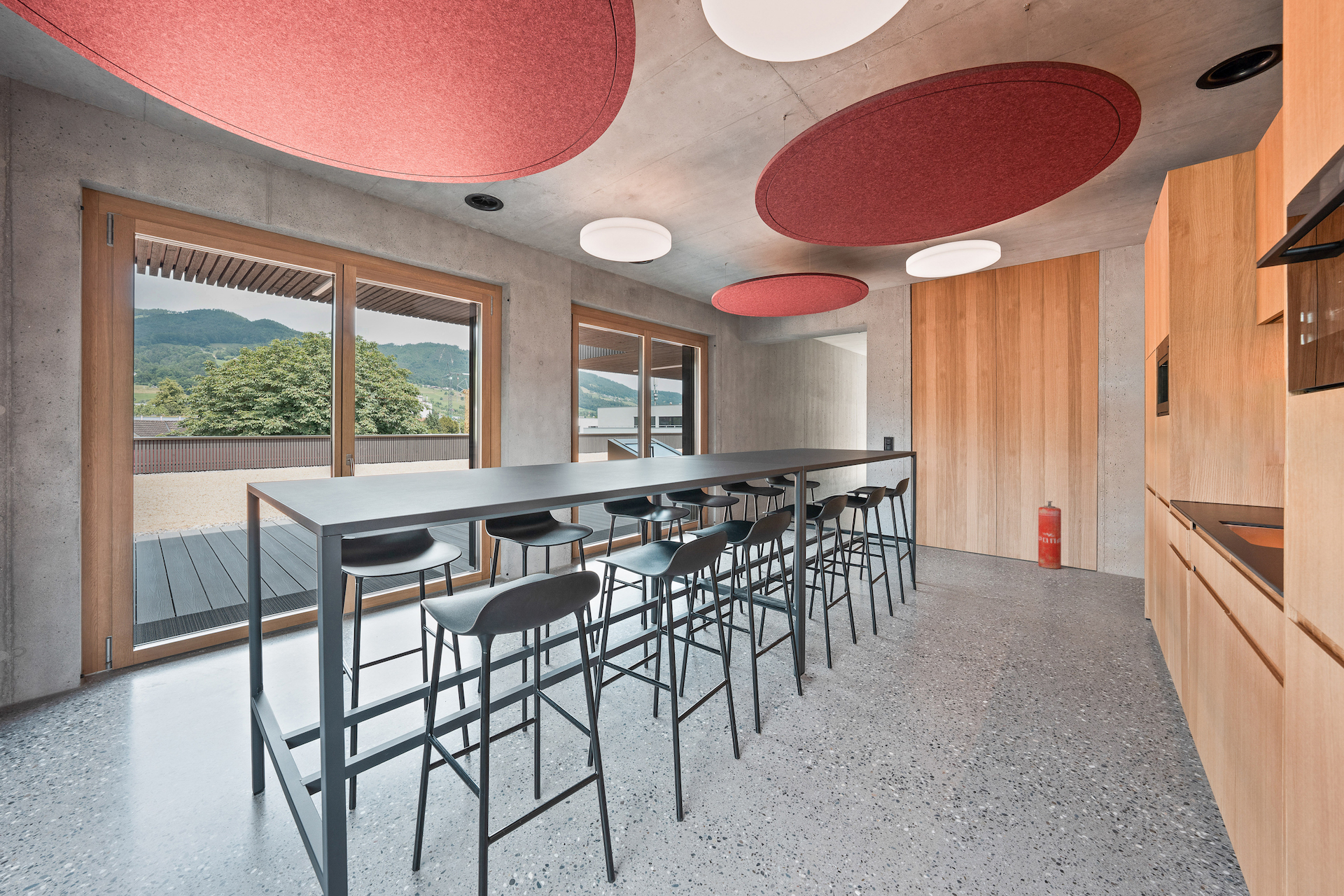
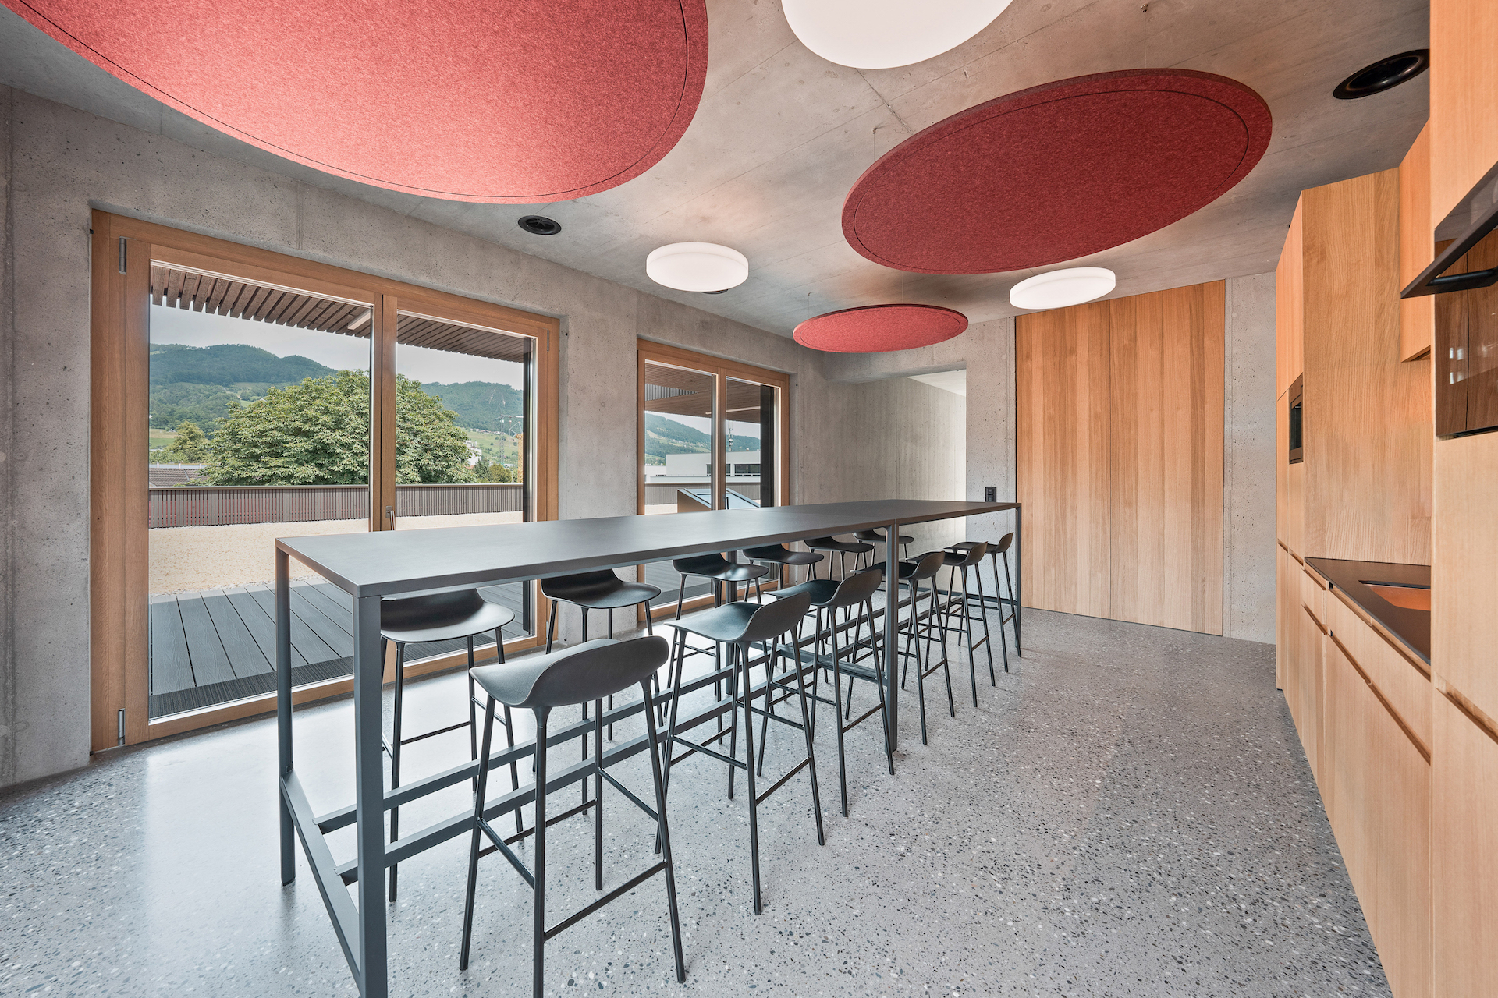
- fire extinguisher [1037,500,1062,569]
